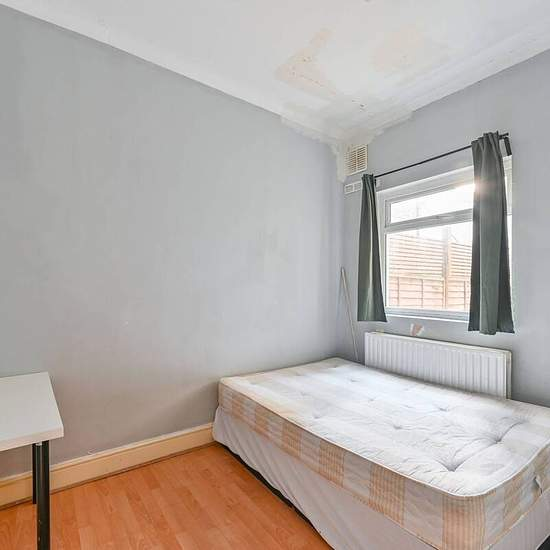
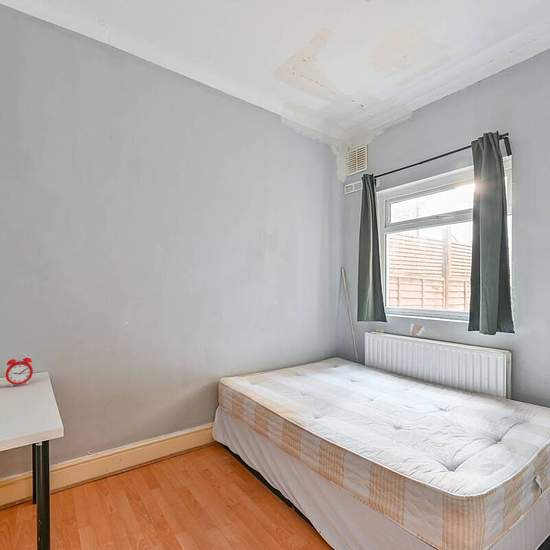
+ alarm clock [5,352,34,388]
